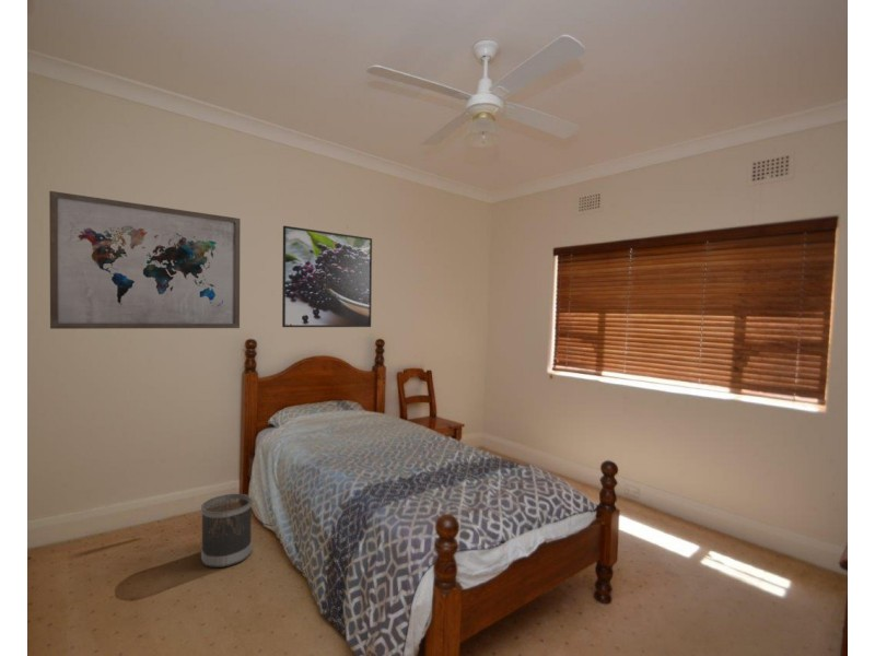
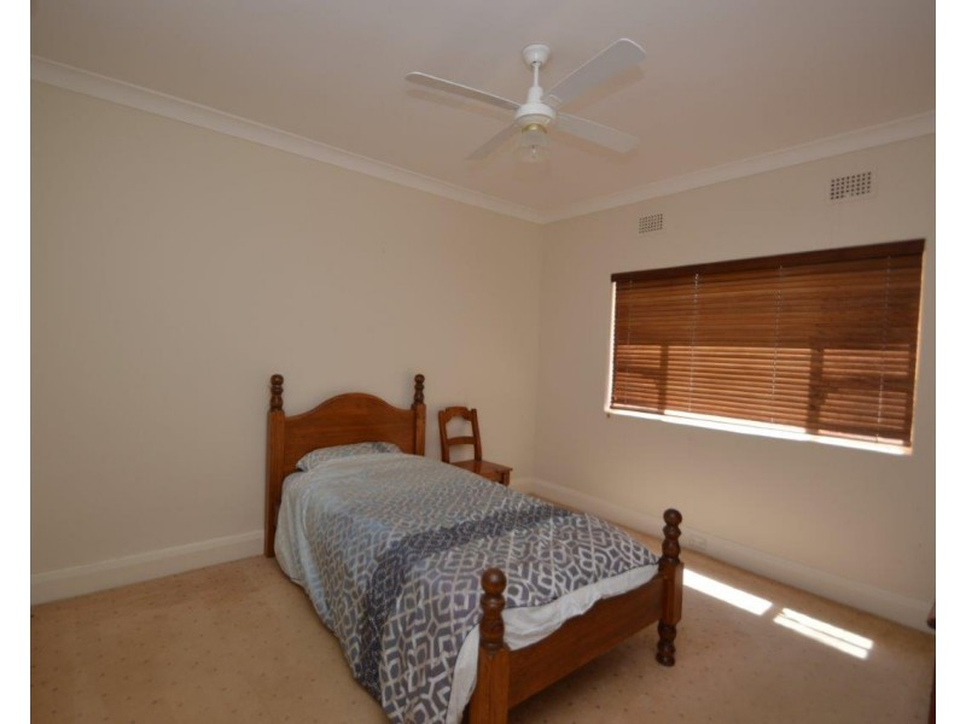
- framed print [281,225,373,328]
- wall art [48,190,242,330]
- wastebasket [200,493,254,569]
